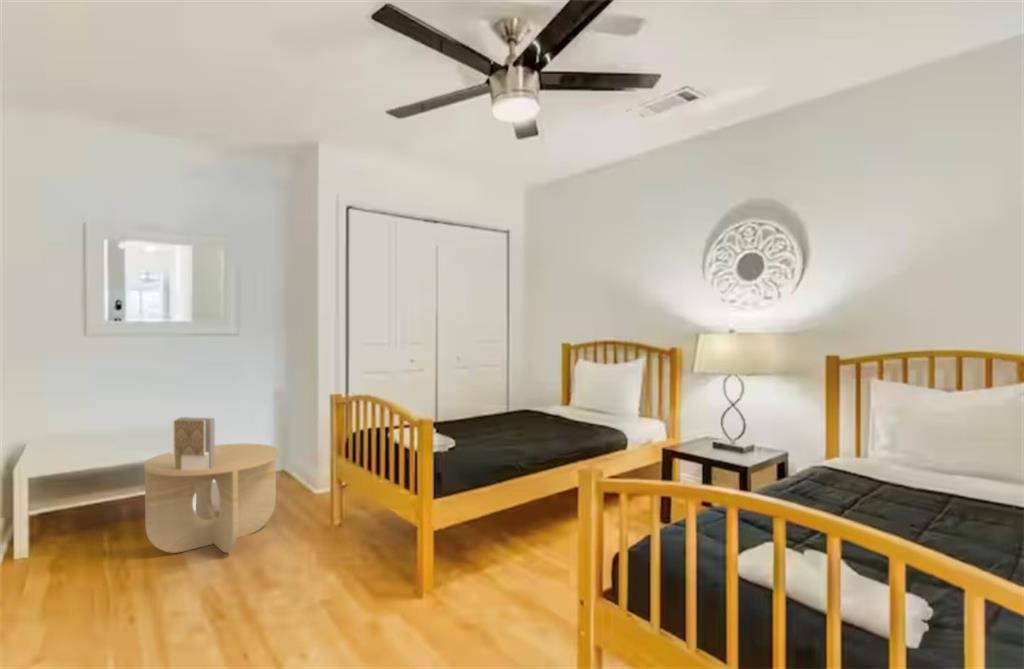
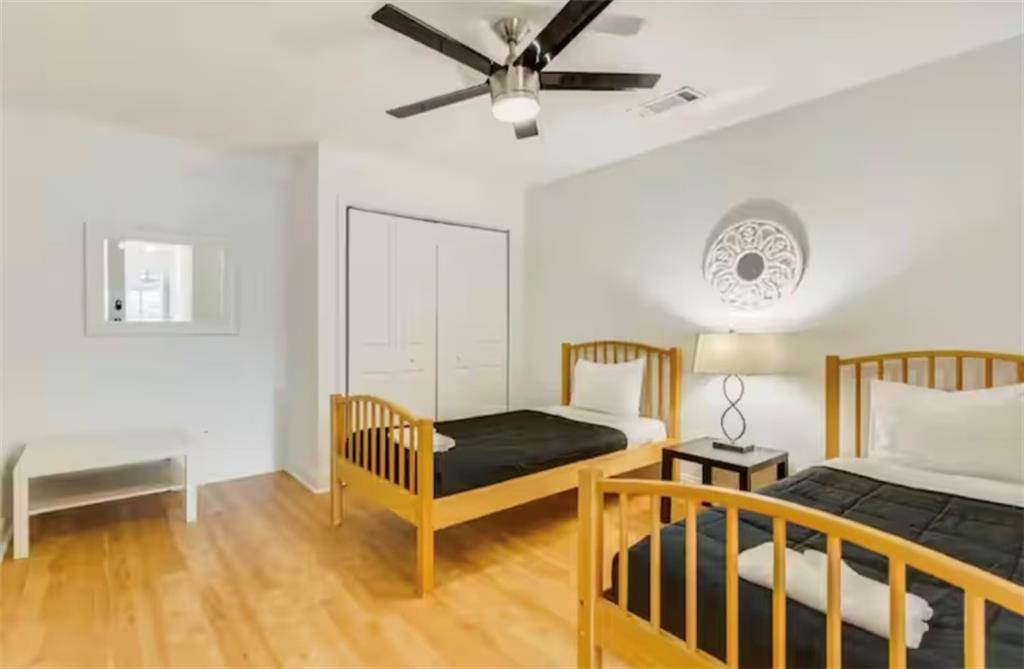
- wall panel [169,416,216,470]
- side table [143,443,280,554]
